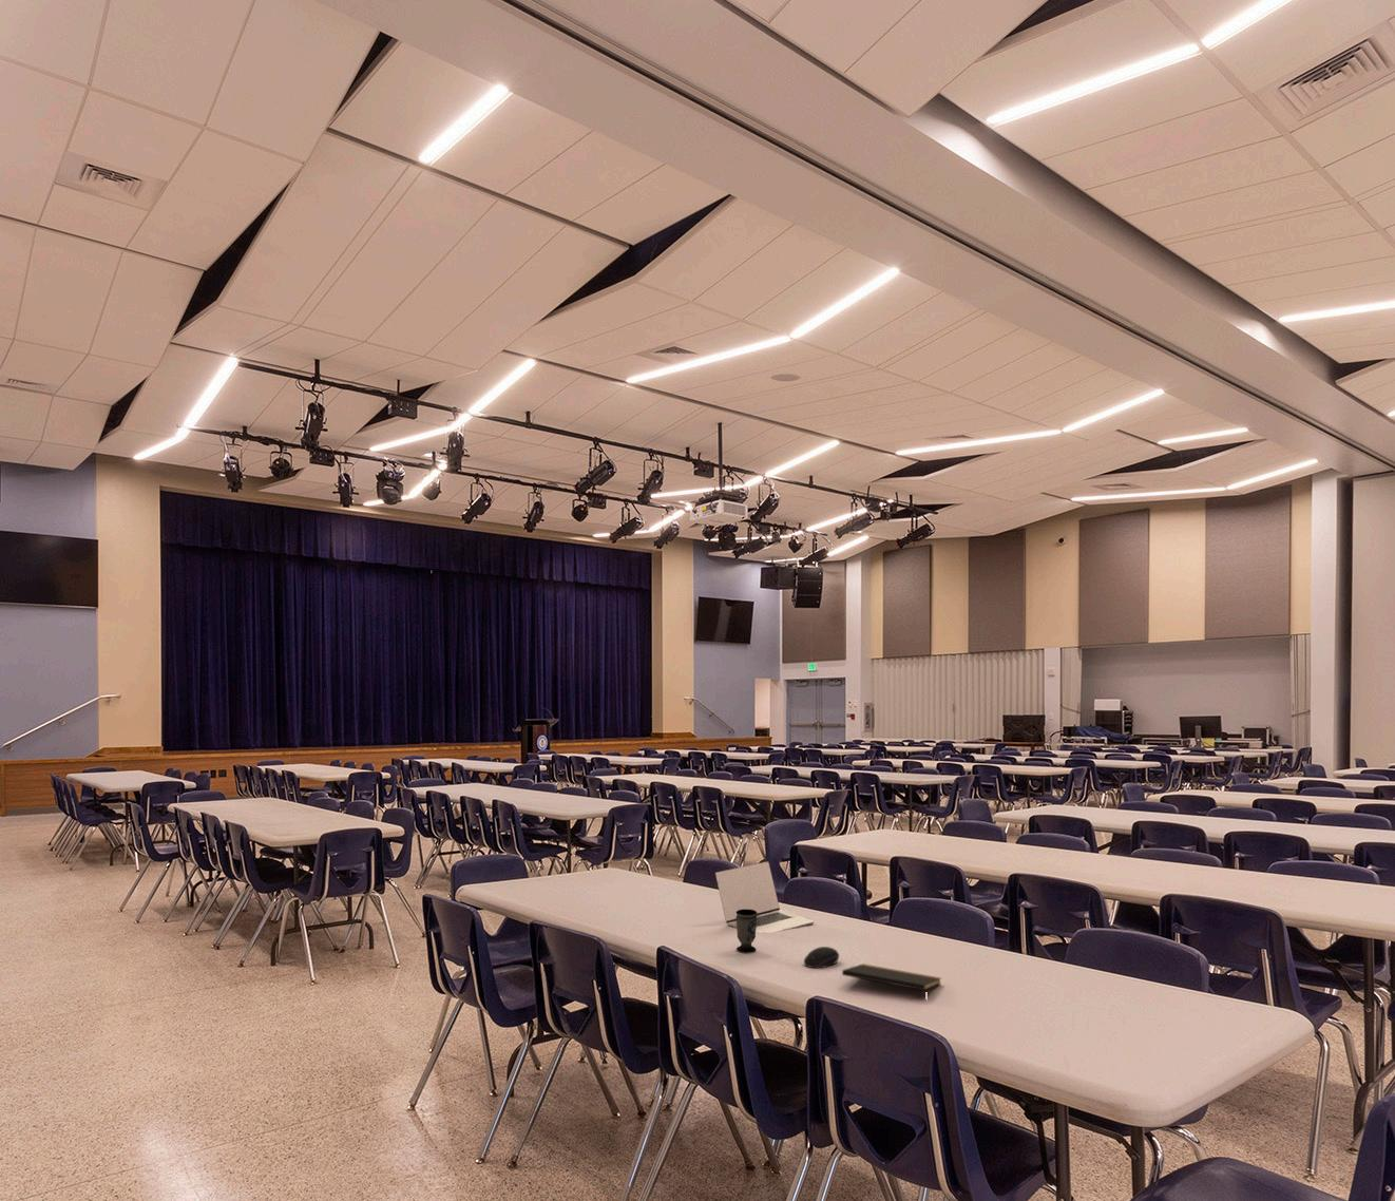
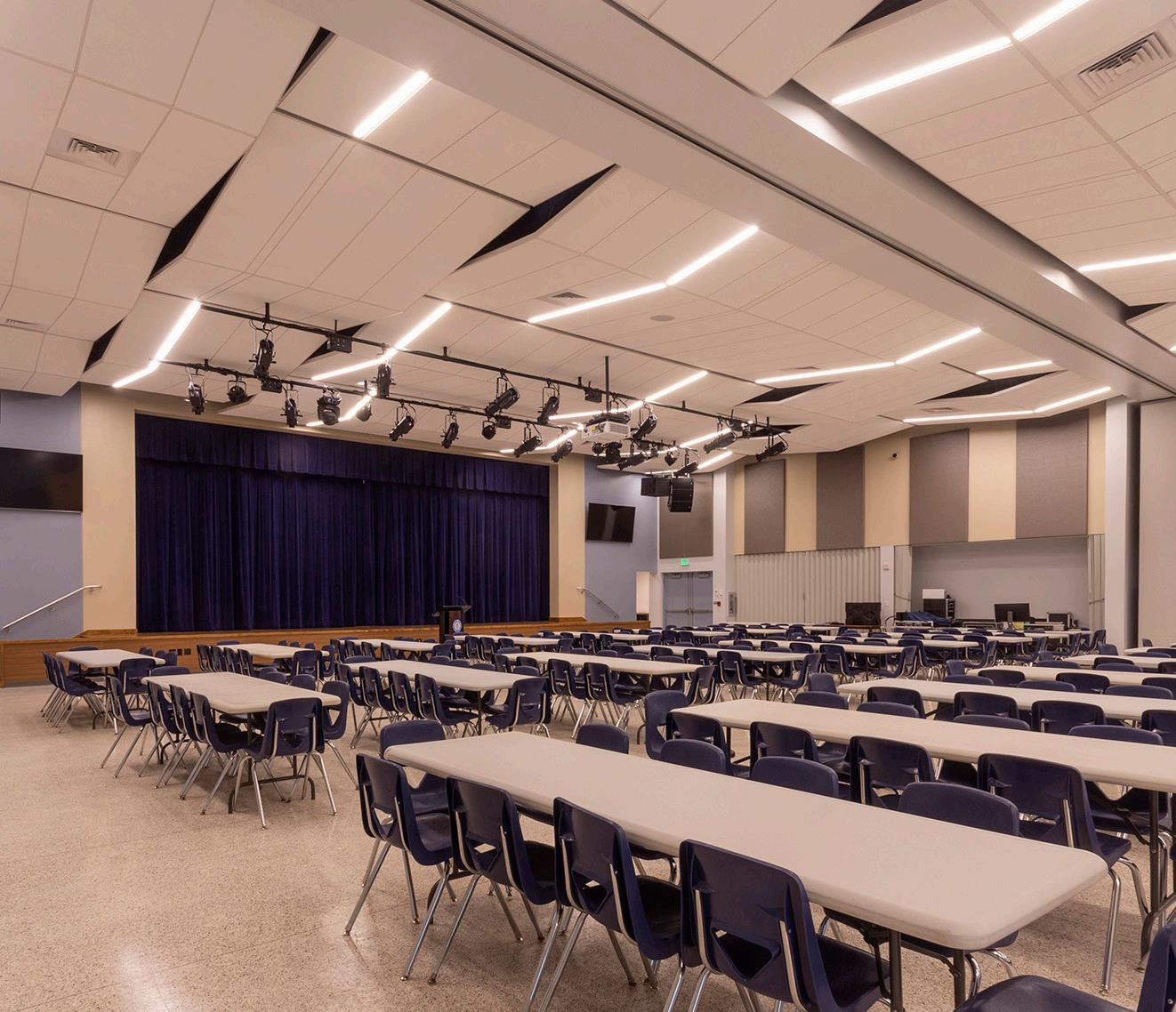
- laptop [714,860,815,933]
- computer mouse [803,946,840,968]
- notepad [841,962,942,991]
- cup [735,909,757,954]
